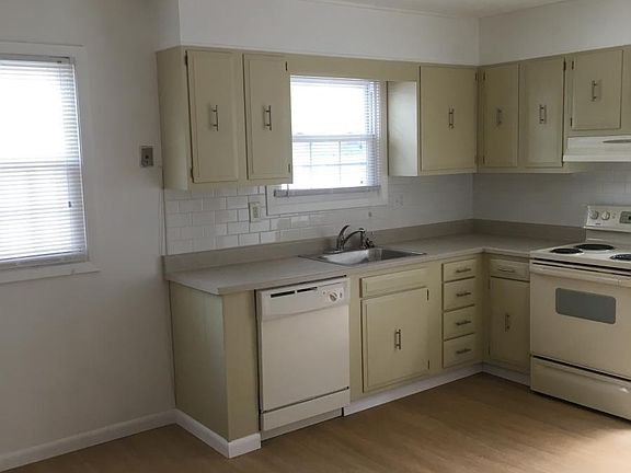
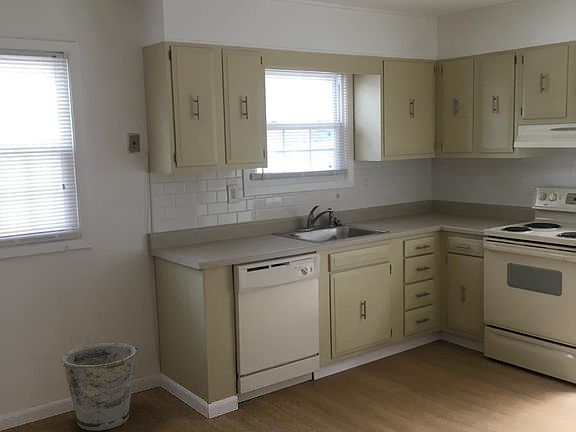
+ bucket [61,342,140,431]
